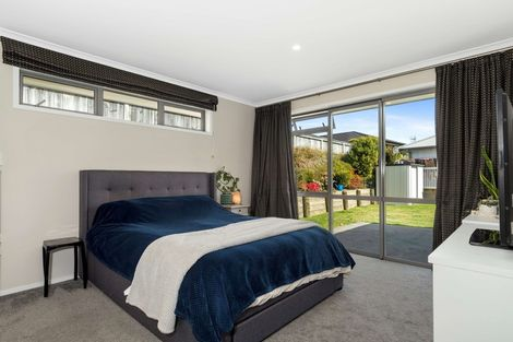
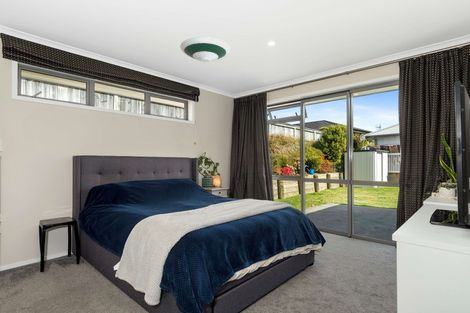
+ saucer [179,36,231,63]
